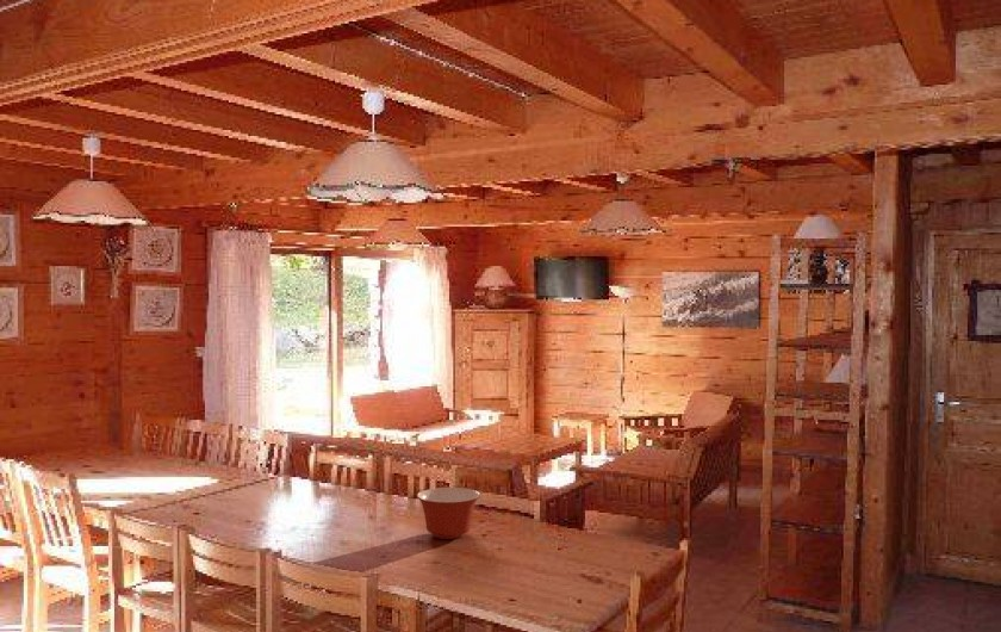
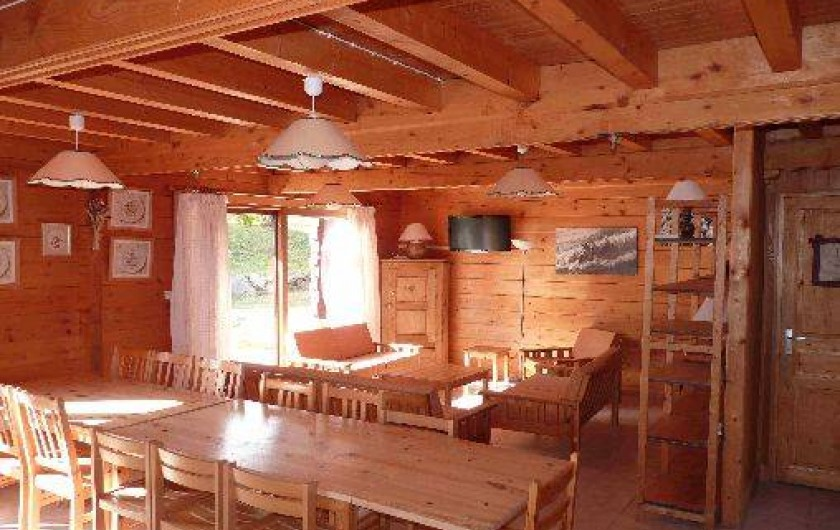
- mixing bowl [416,487,481,540]
